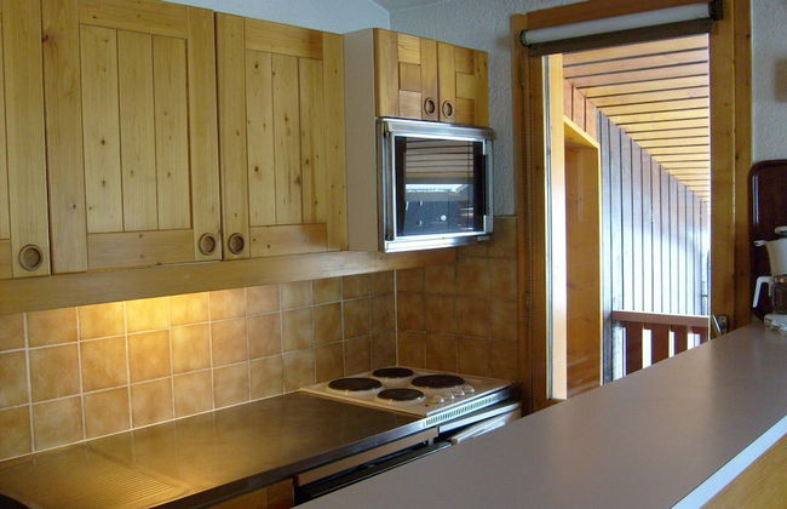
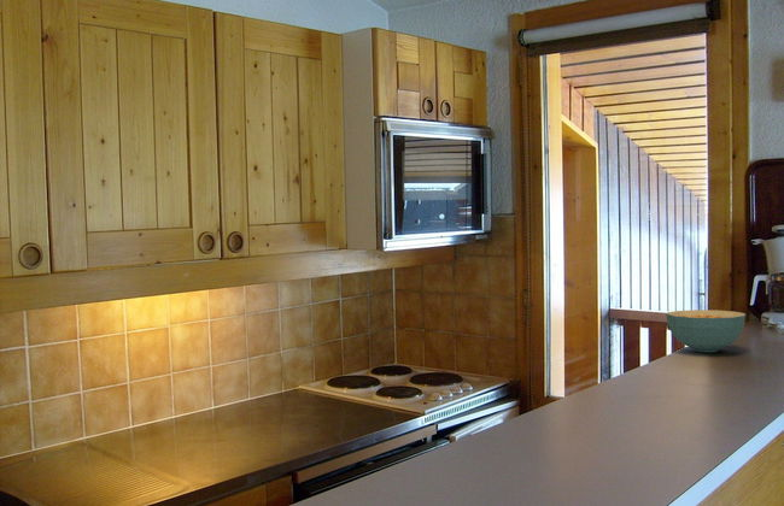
+ cereal bowl [666,308,747,353]
